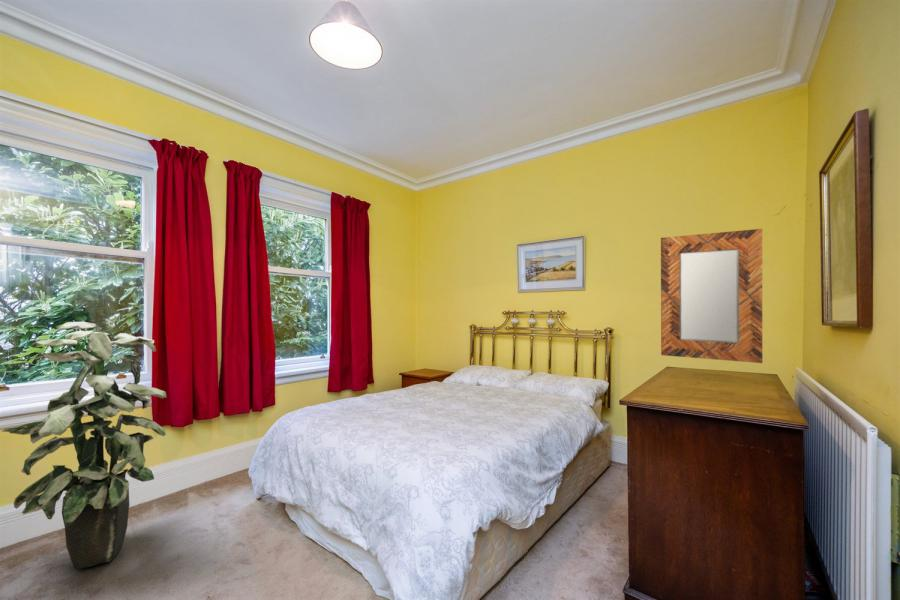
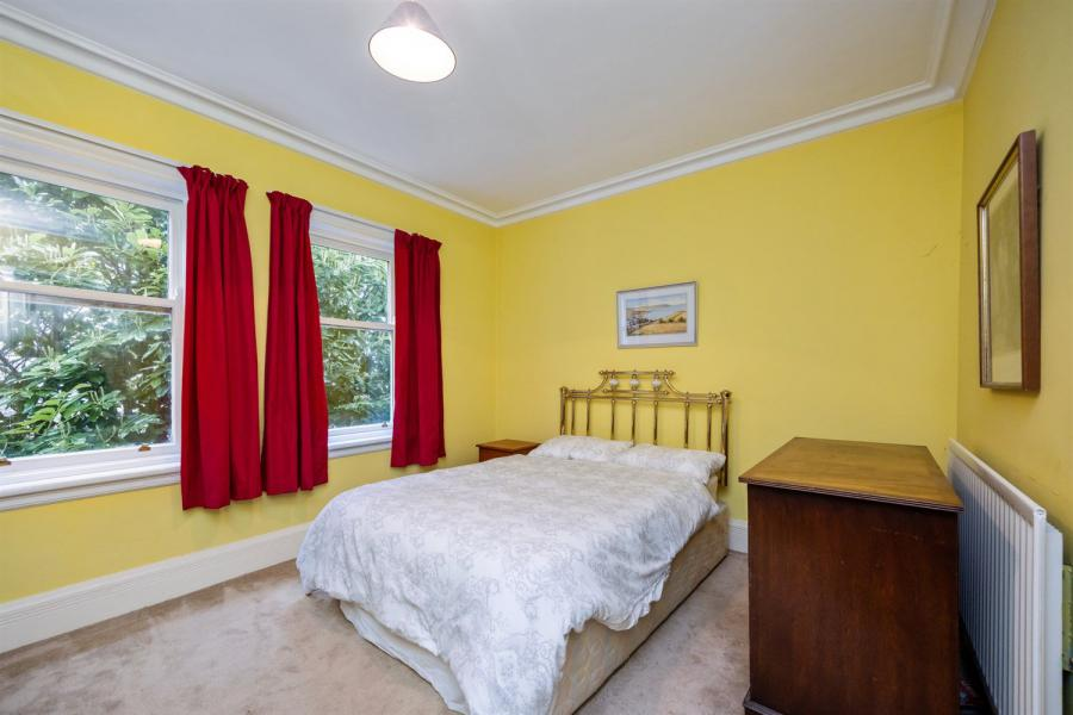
- home mirror [660,228,763,364]
- indoor plant [0,321,167,570]
